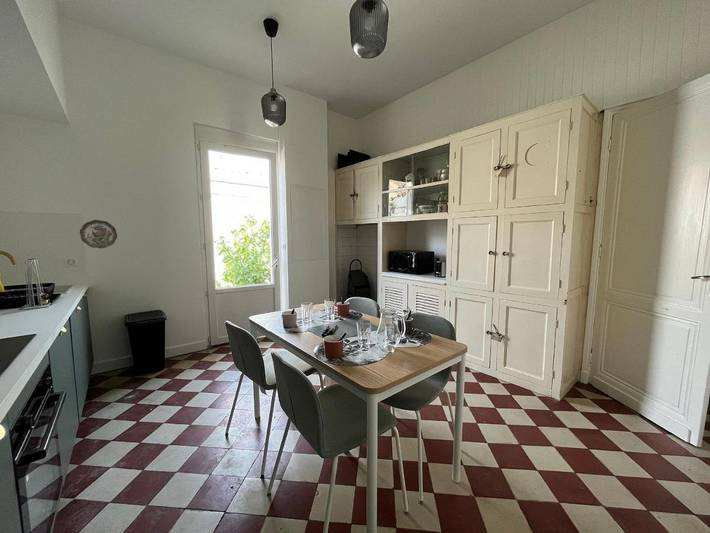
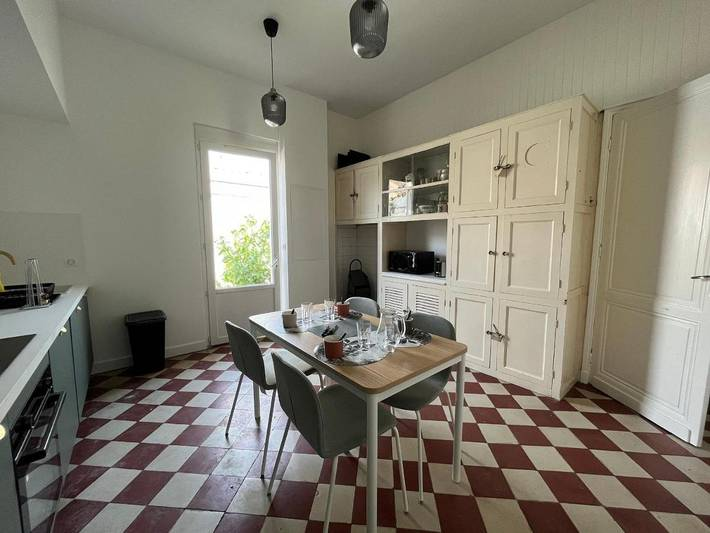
- decorative plate [79,219,118,249]
